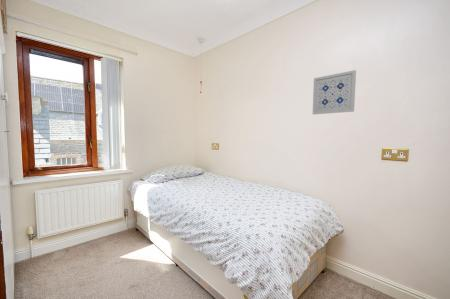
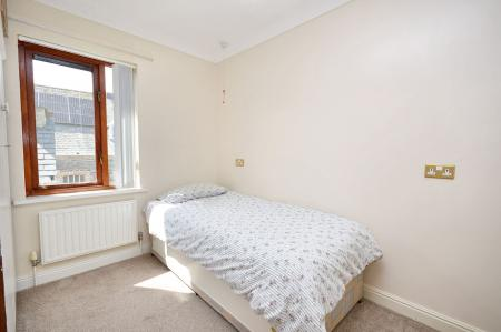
- wall art [312,69,357,115]
